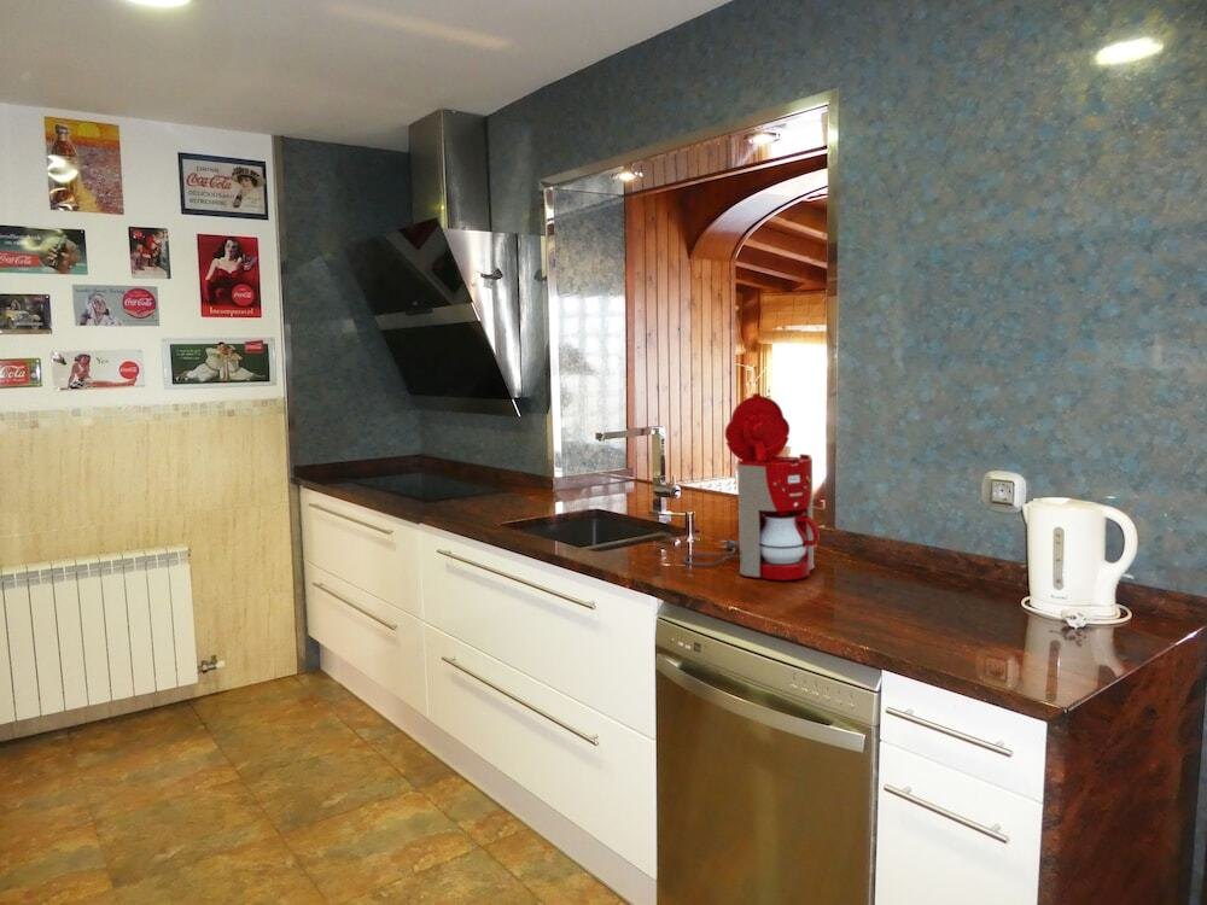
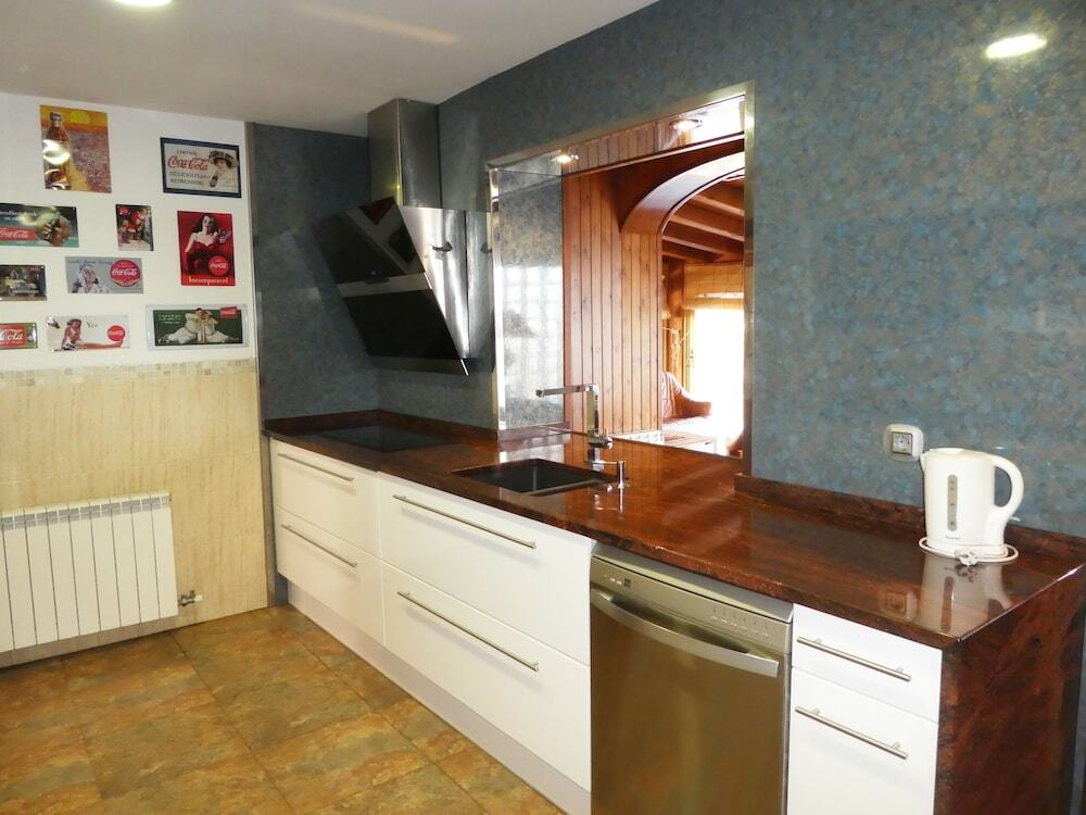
- coffee maker [681,392,821,582]
